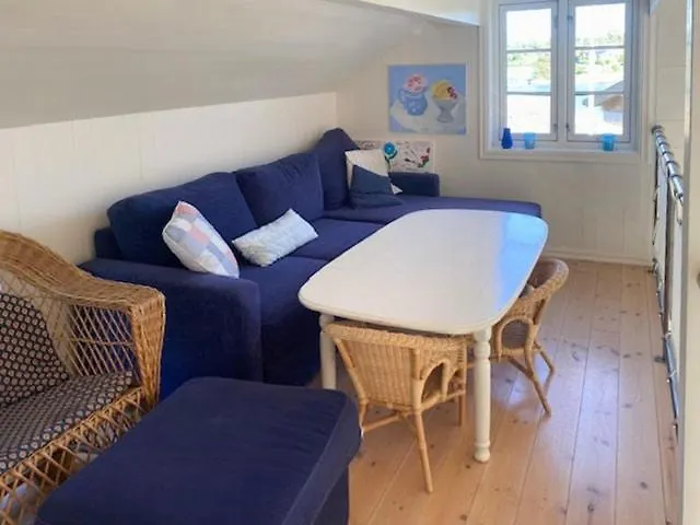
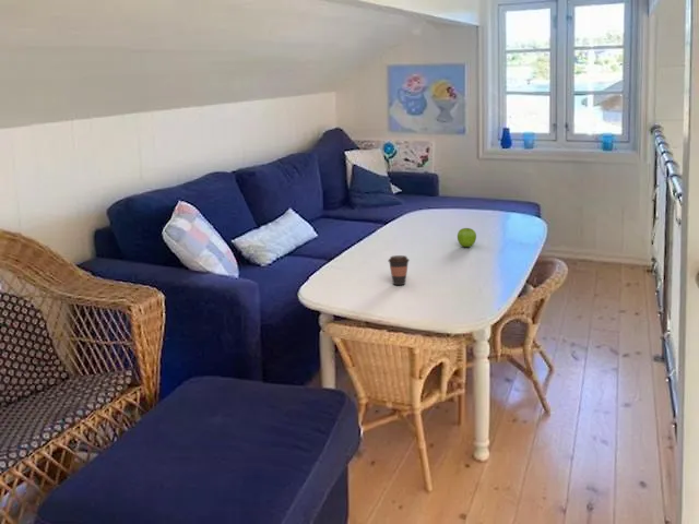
+ fruit [457,227,477,248]
+ coffee cup [387,254,411,286]
